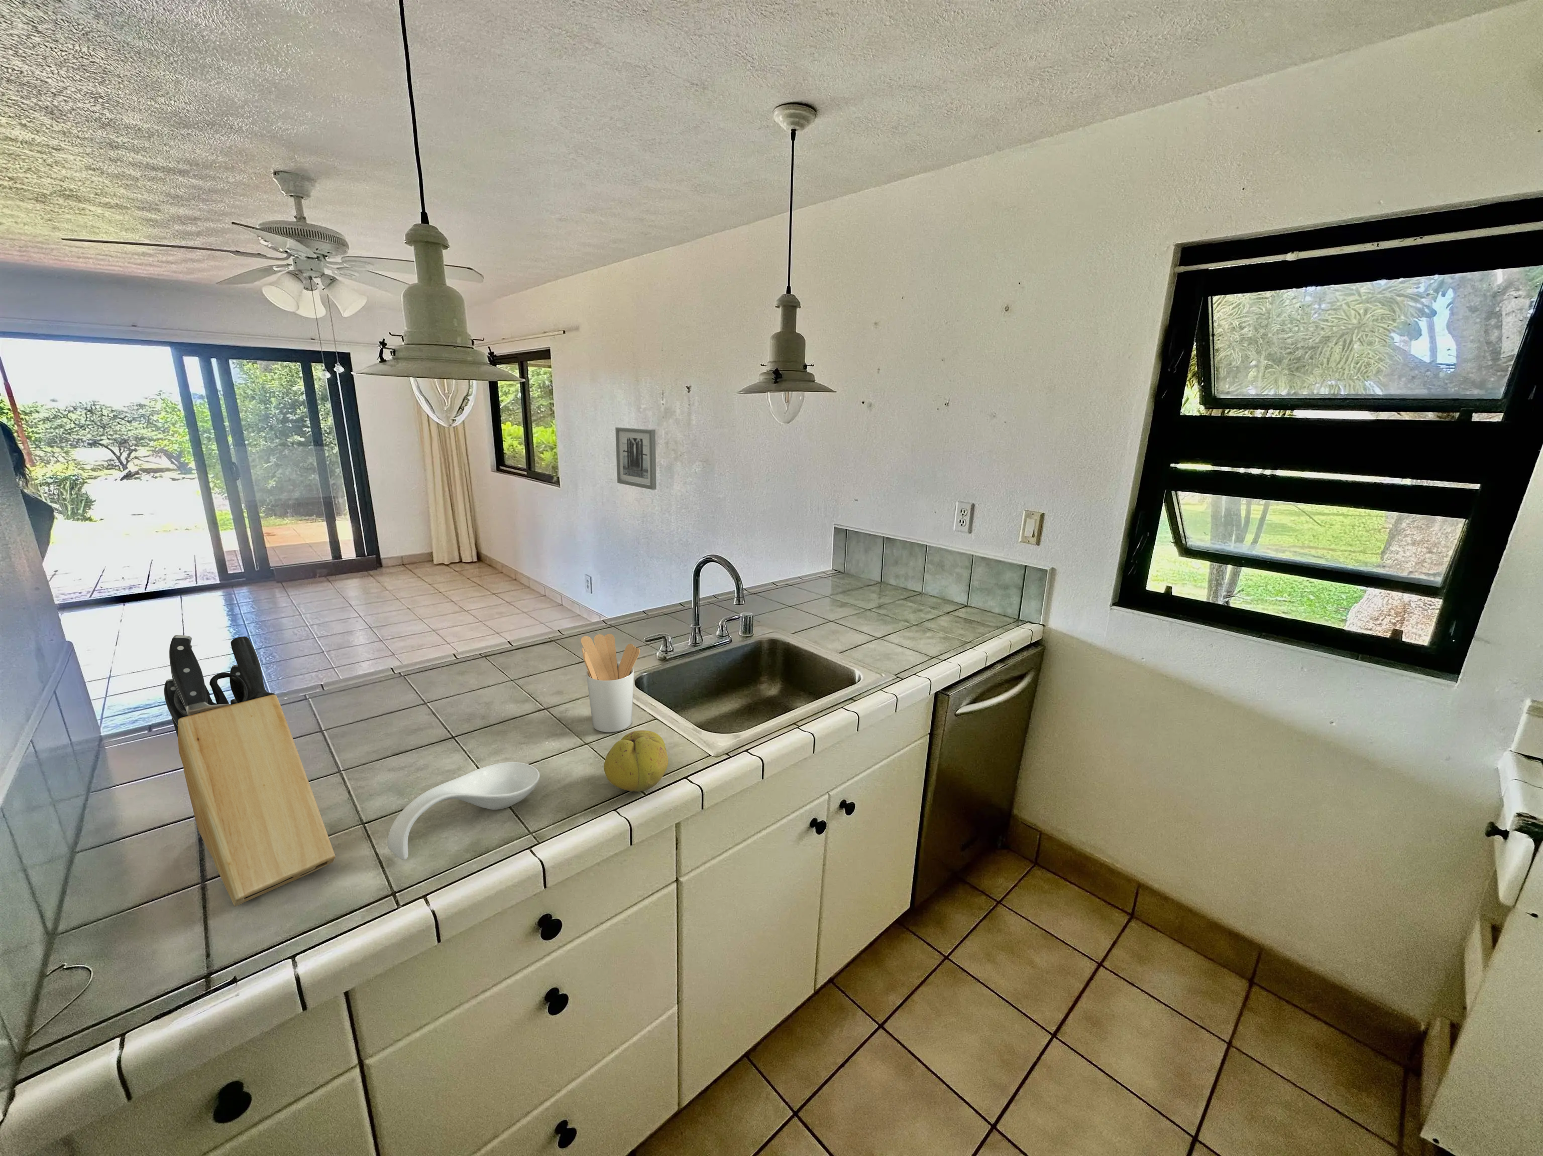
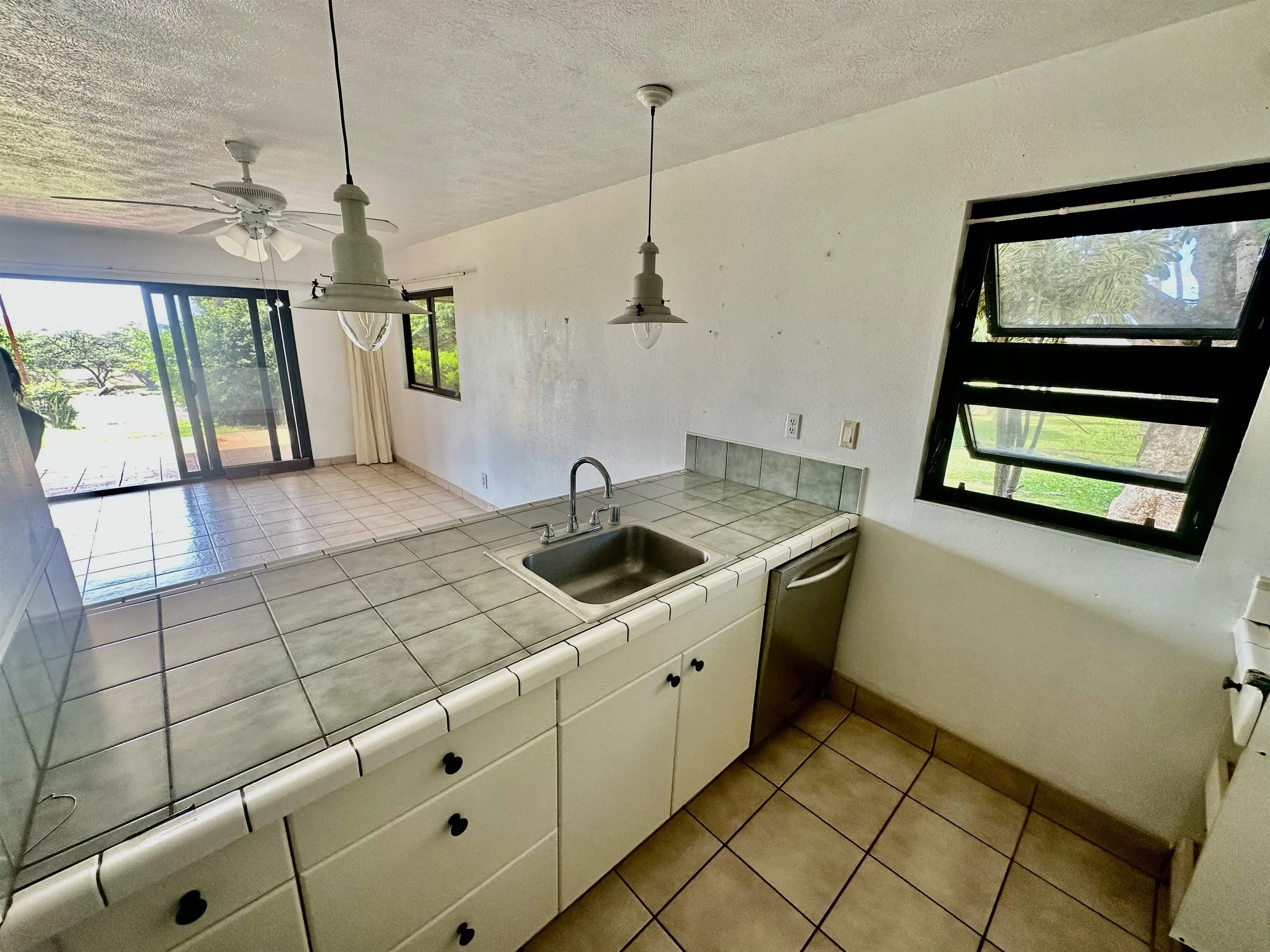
- wall art [615,426,657,491]
- knife block [164,635,337,907]
- spoon rest [388,761,541,861]
- fruit [604,730,668,792]
- utensil holder [580,633,640,732]
